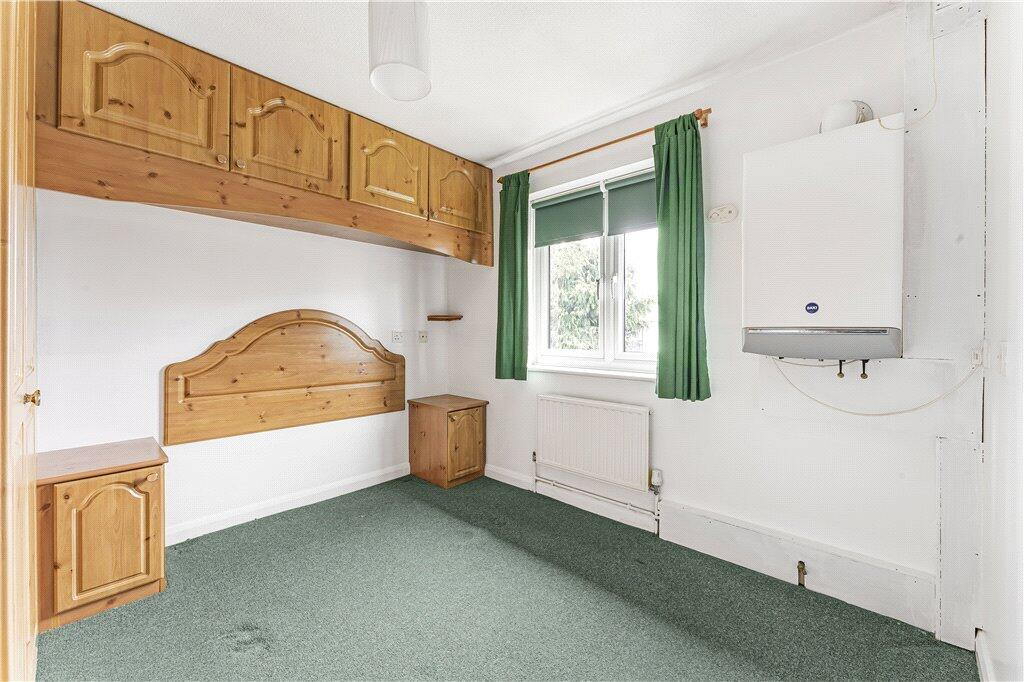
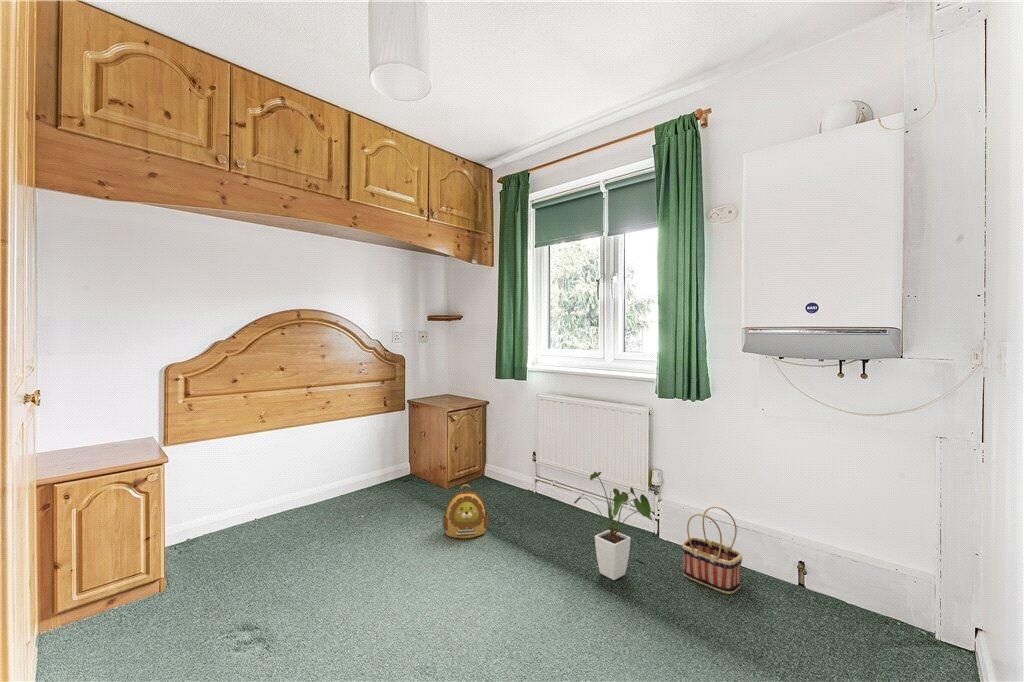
+ basket [681,506,743,595]
+ backpack [442,483,489,539]
+ house plant [573,471,655,581]
